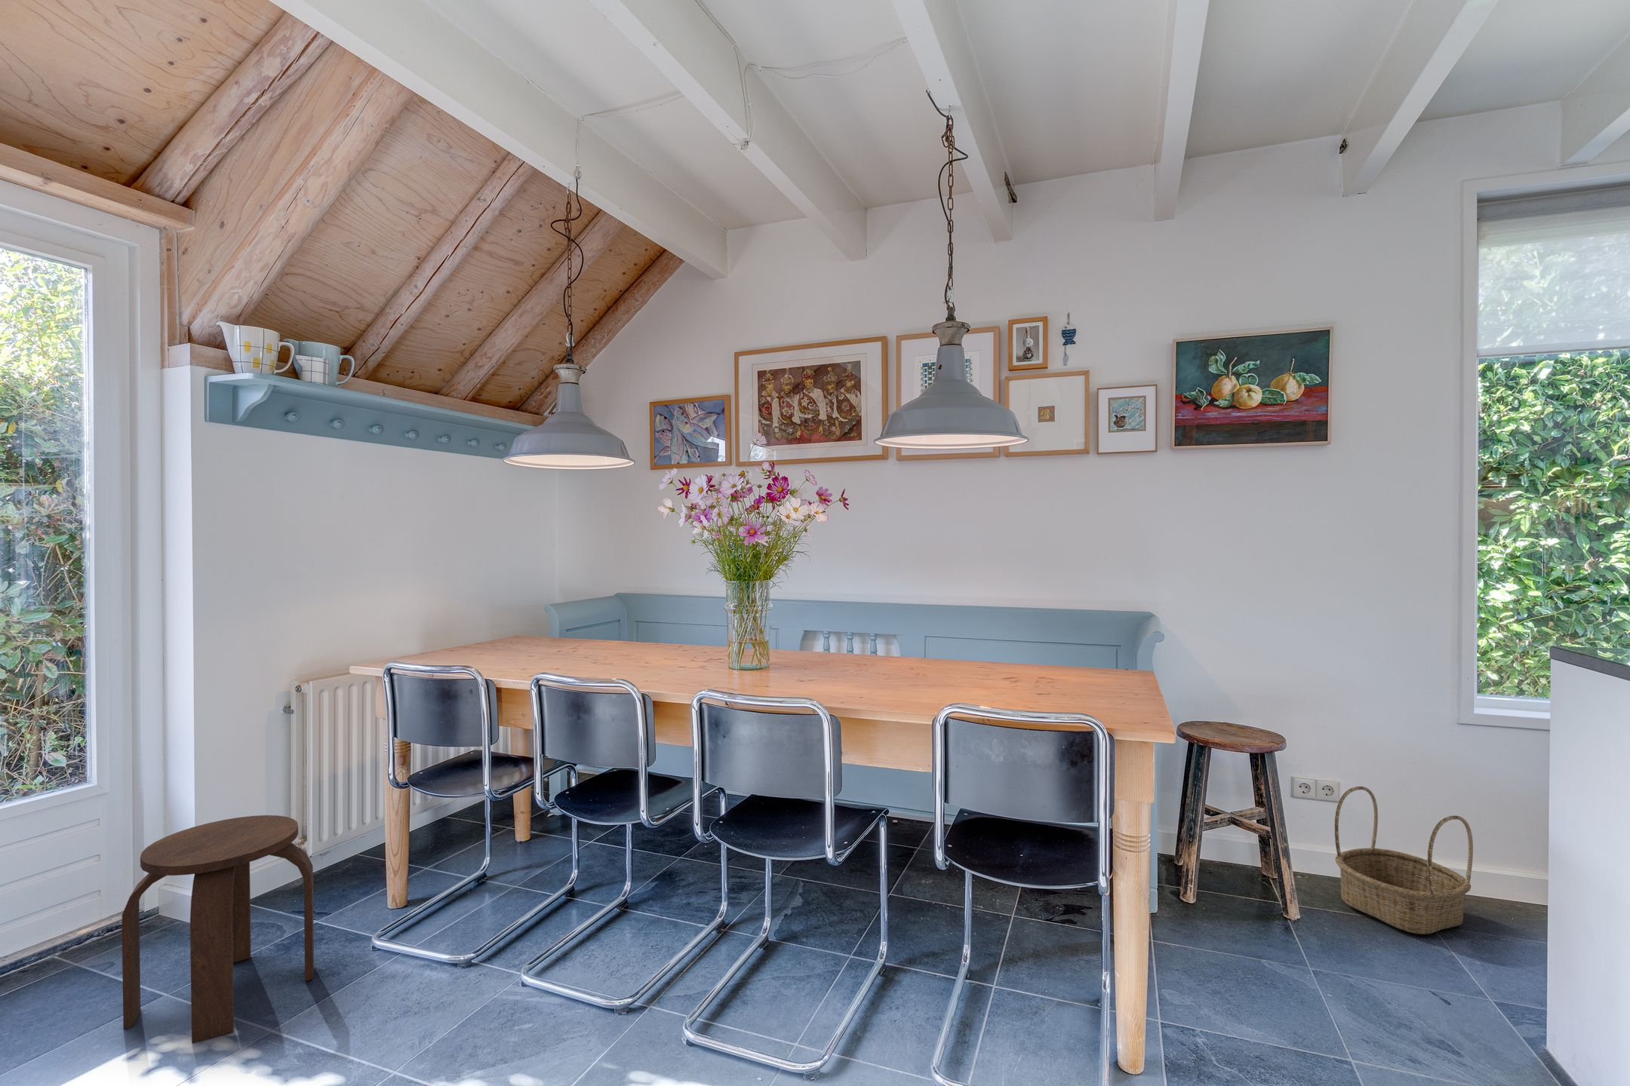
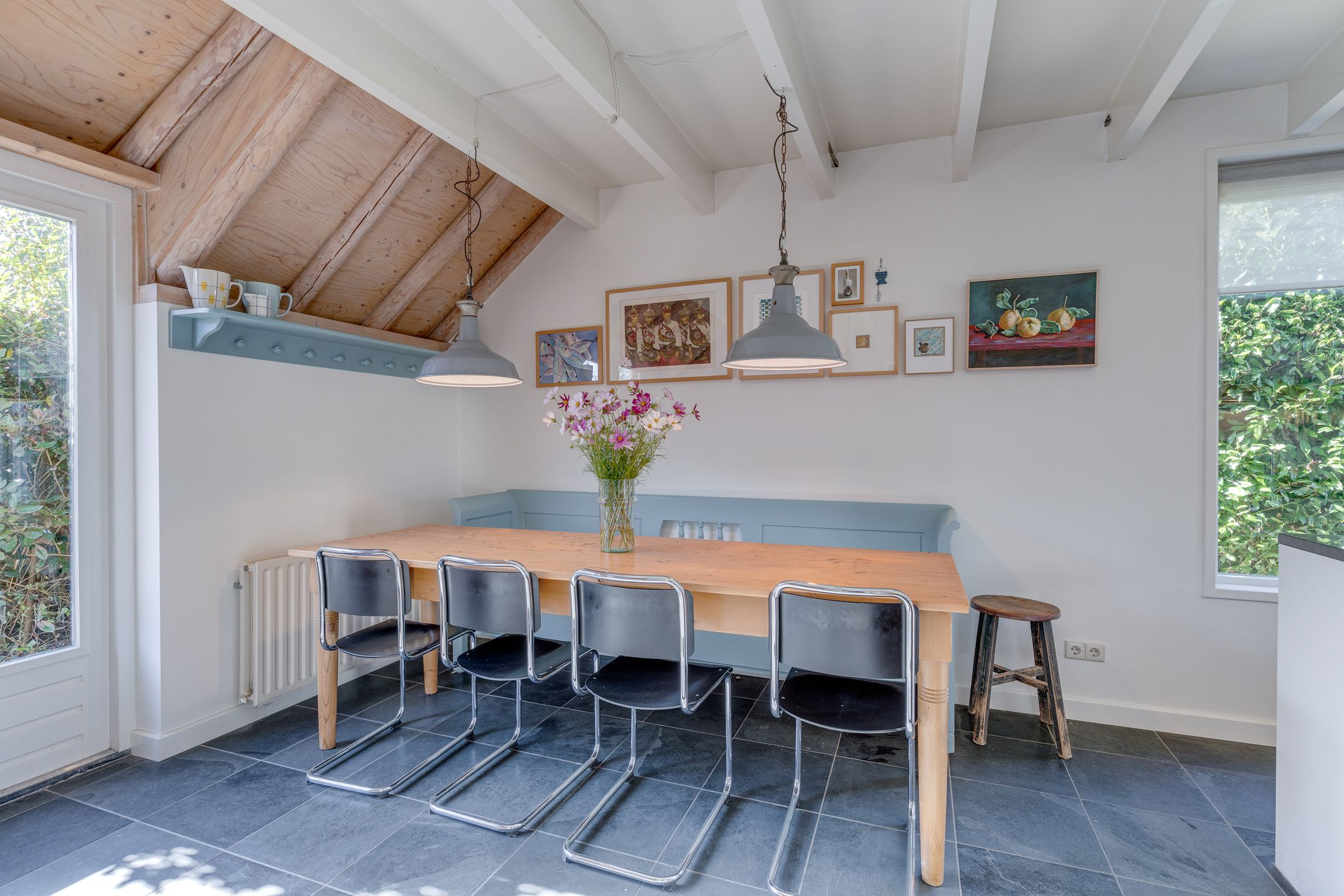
- stool [121,814,314,1044]
- basket [1334,785,1474,936]
